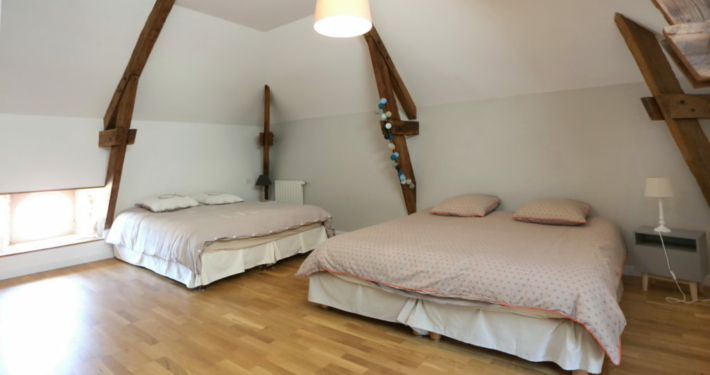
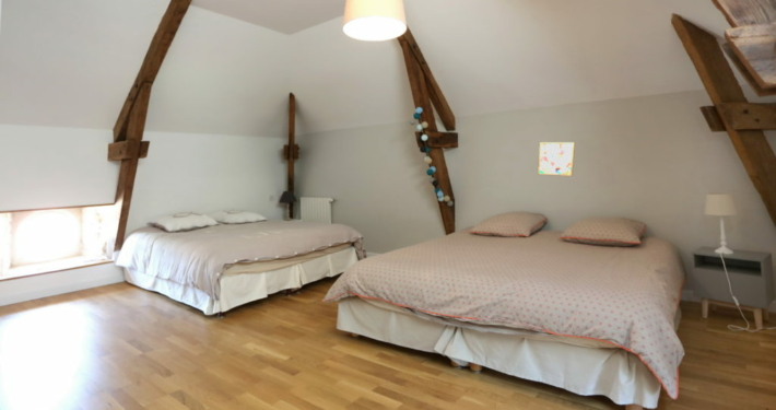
+ wall art [537,141,576,177]
